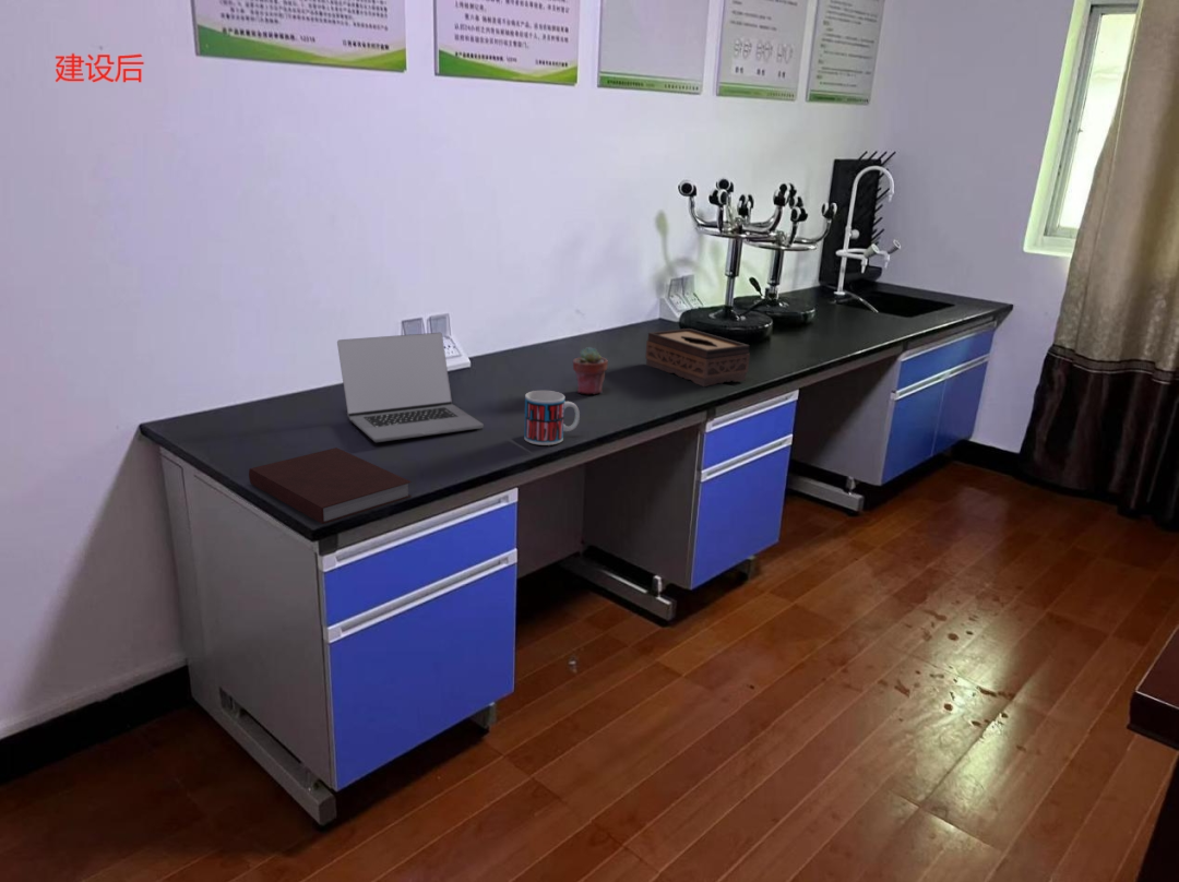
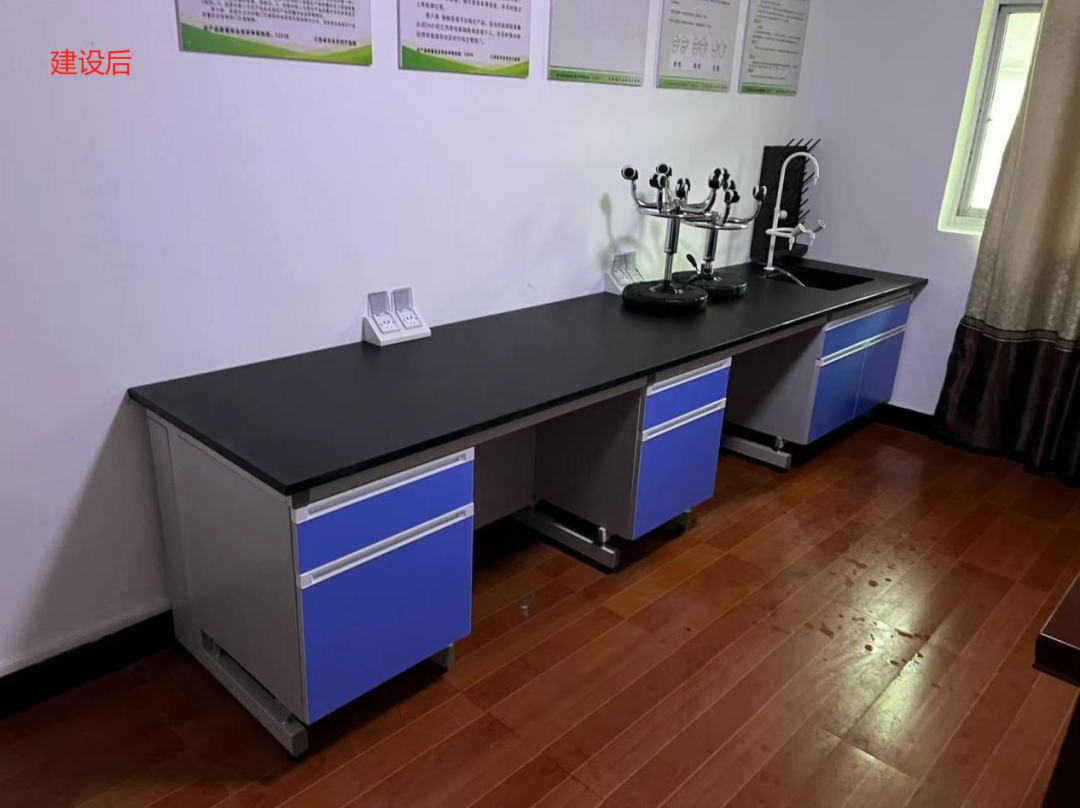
- tissue box [644,327,751,388]
- notebook [248,446,413,525]
- potted succulent [572,346,609,395]
- mug [523,390,581,446]
- laptop [336,332,485,443]
